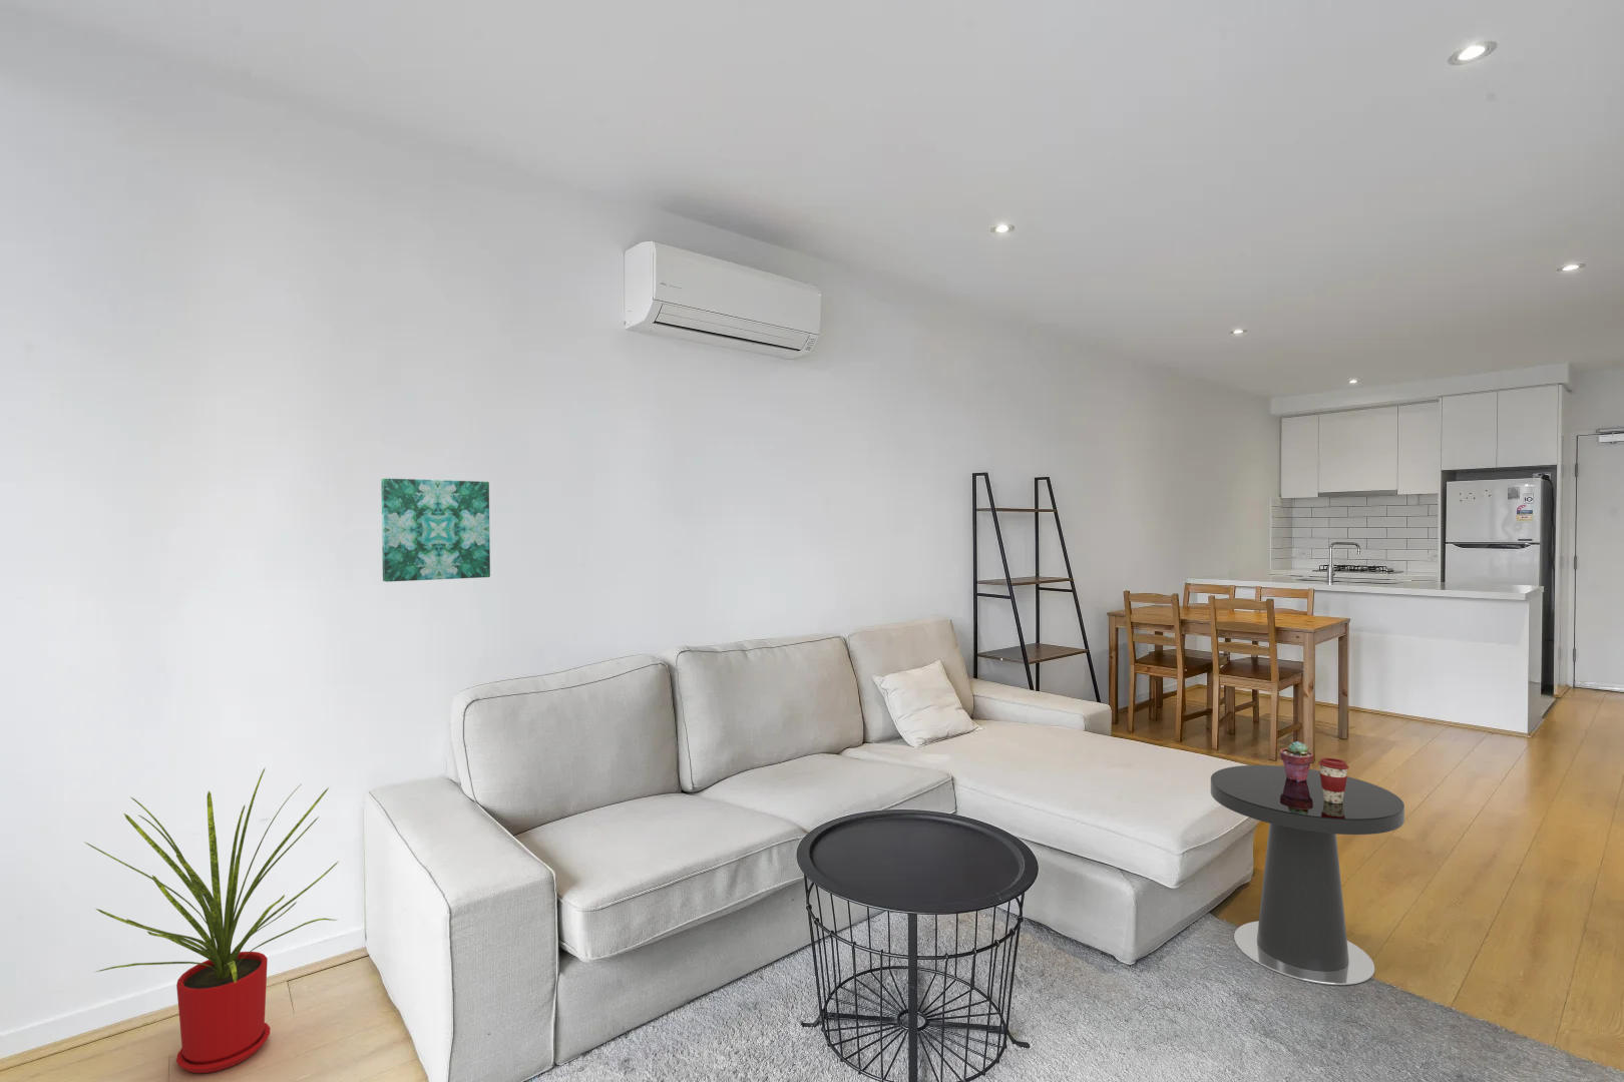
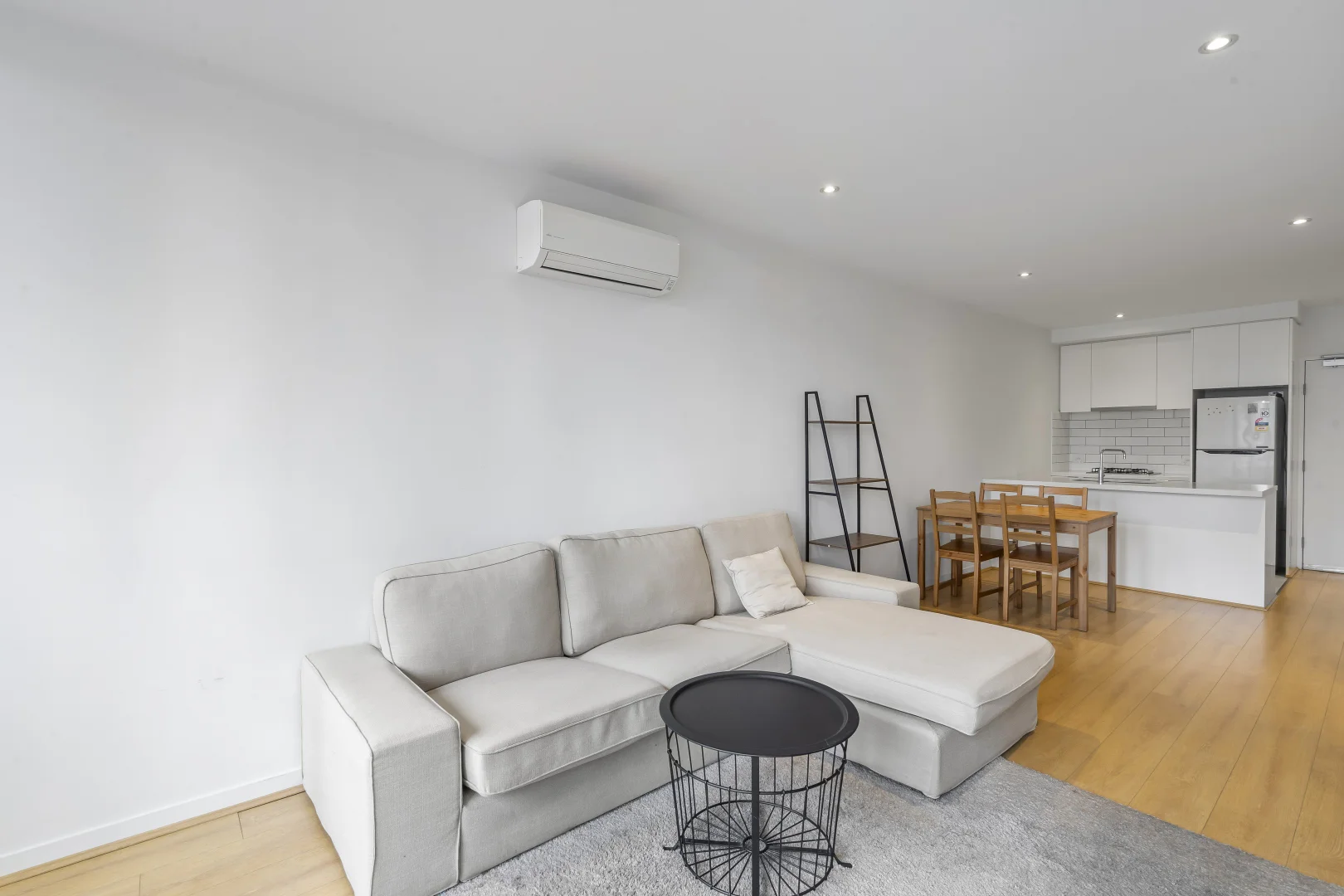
- side table [1210,764,1405,985]
- potted succulent [1280,740,1315,781]
- house plant [83,767,338,1074]
- coffee cup [1317,757,1350,803]
- wall art [379,477,492,583]
